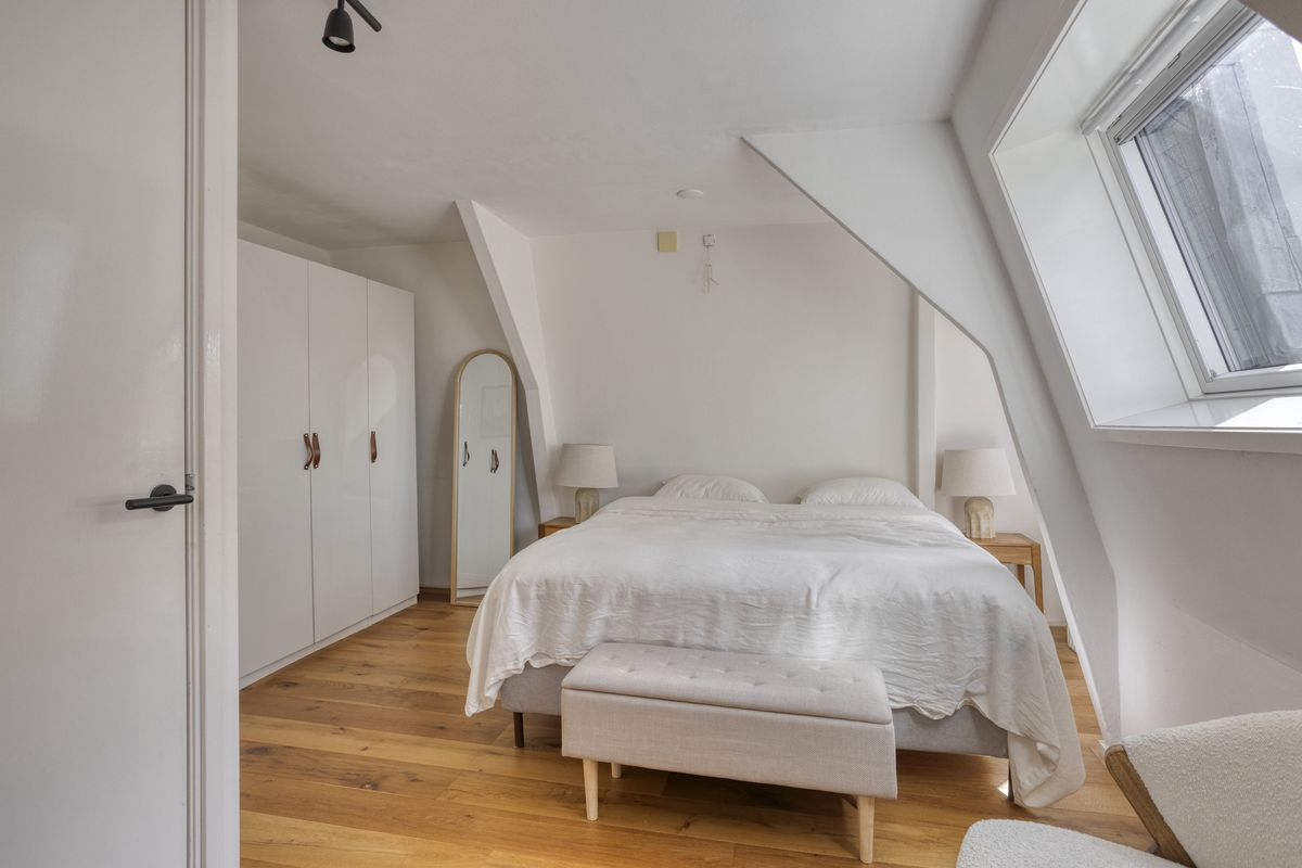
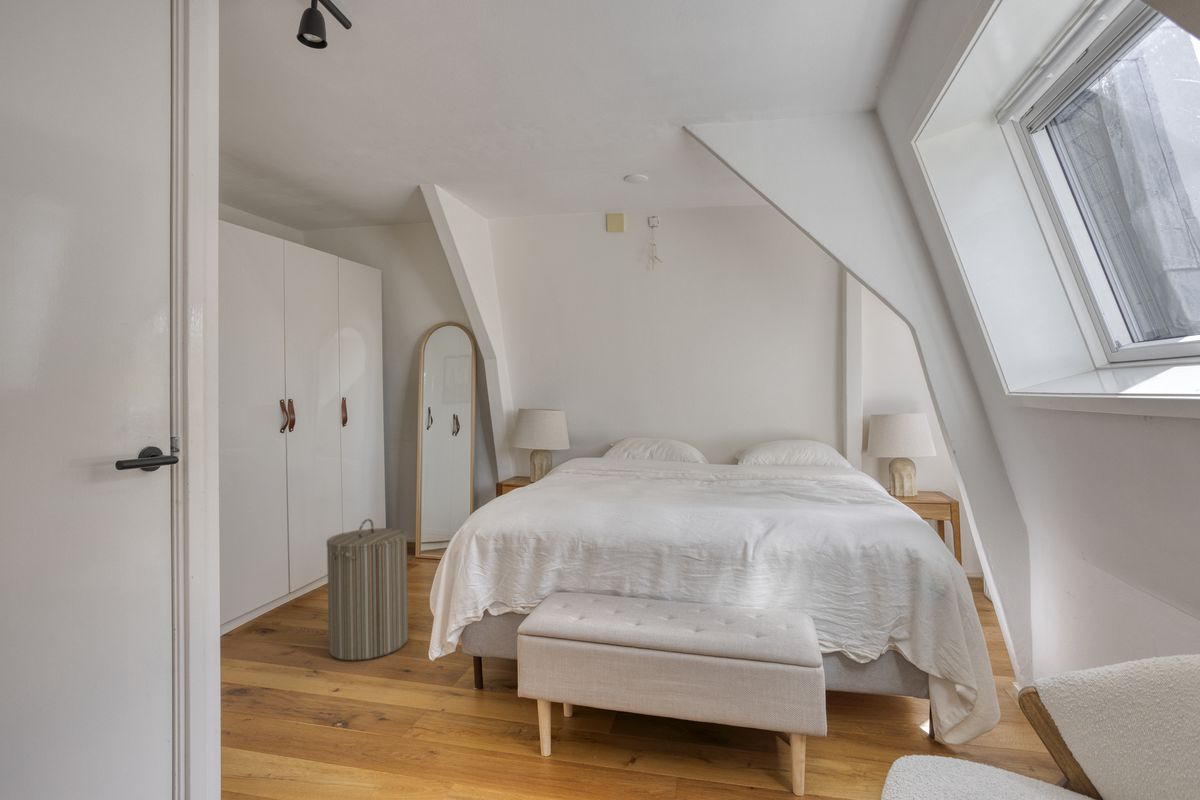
+ laundry hamper [325,518,409,661]
